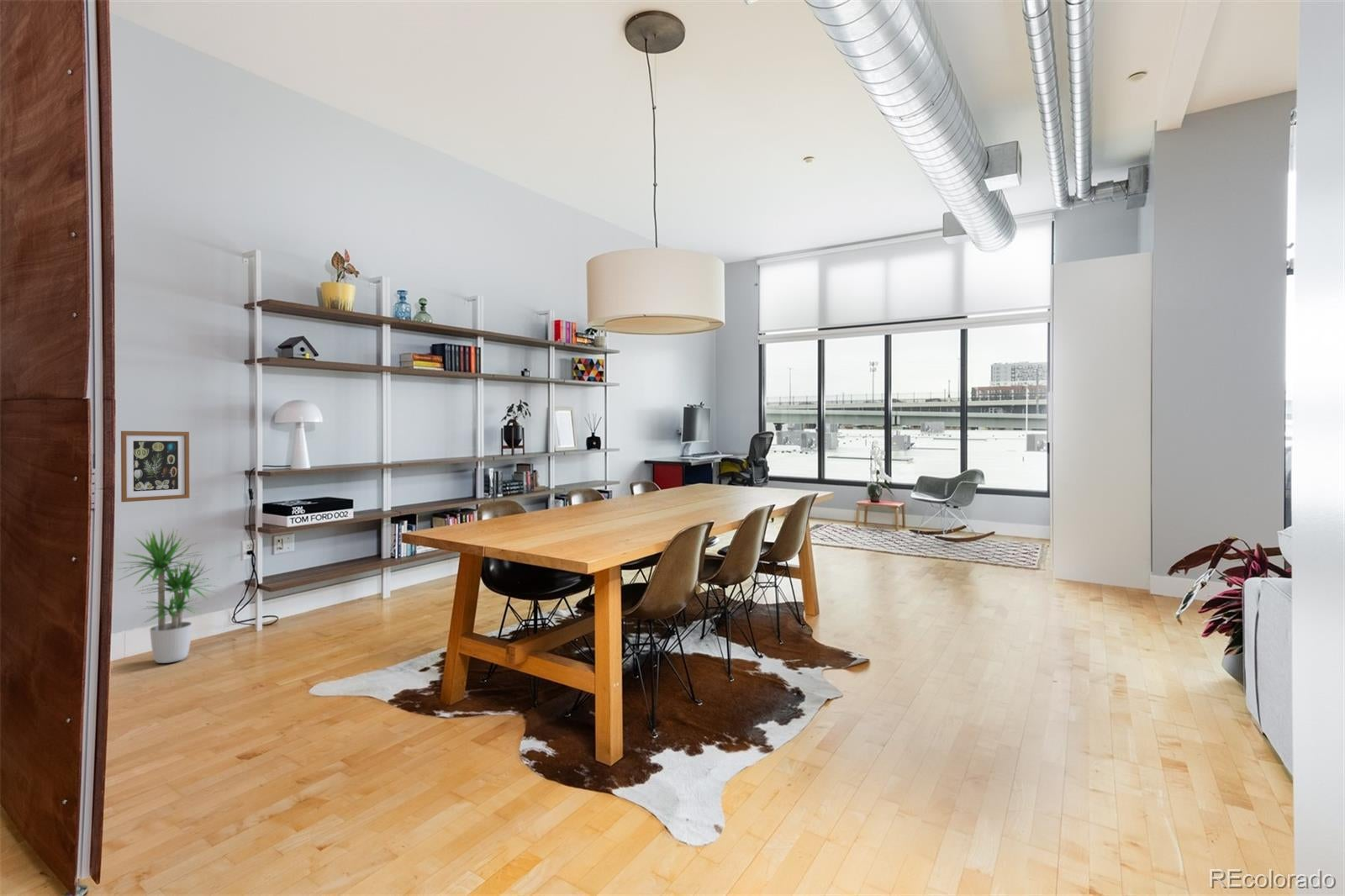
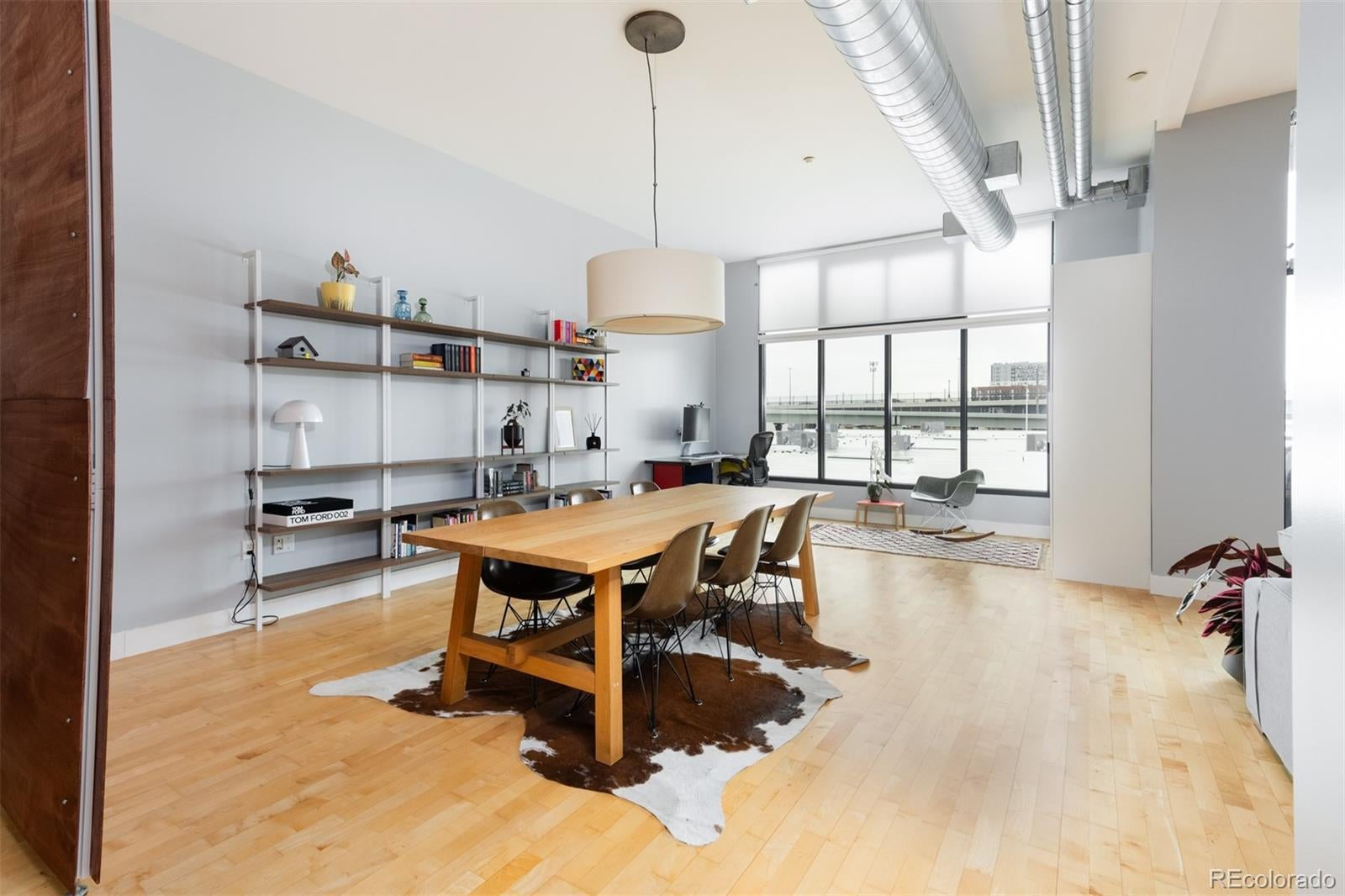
- potted plant [116,527,221,664]
- wall art [120,430,190,503]
